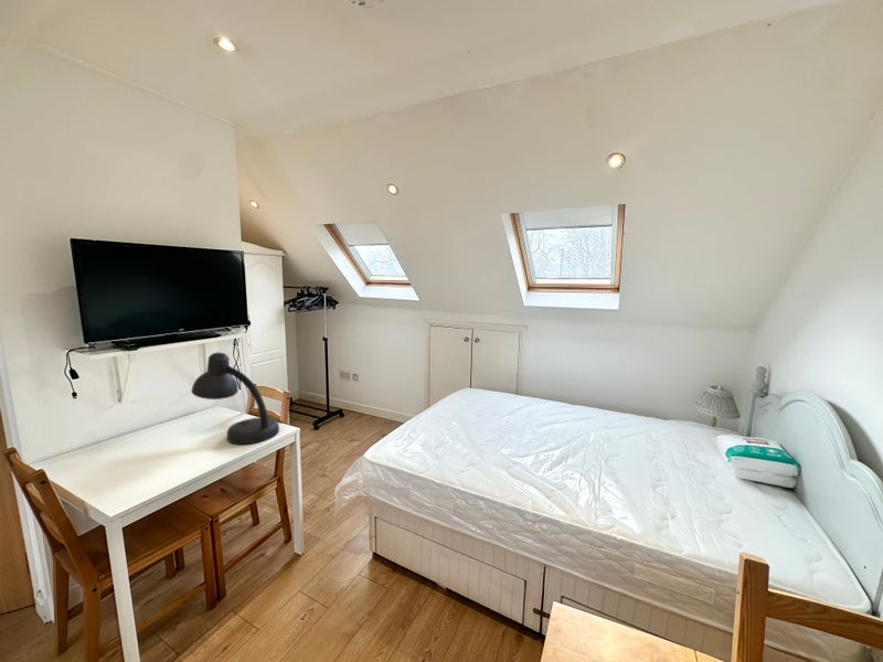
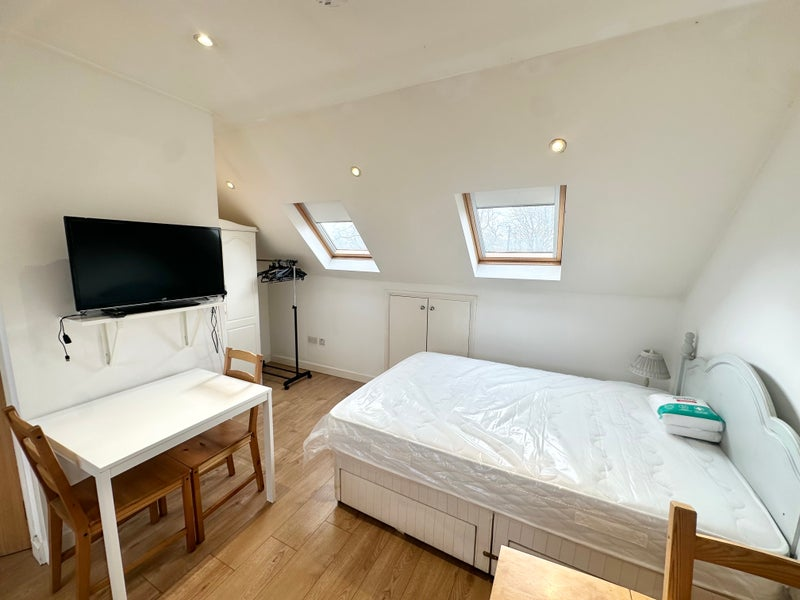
- desk lamp [190,352,280,445]
